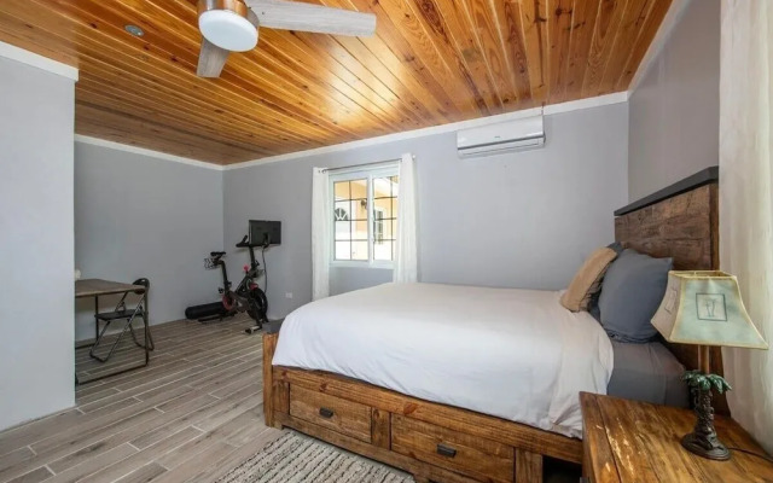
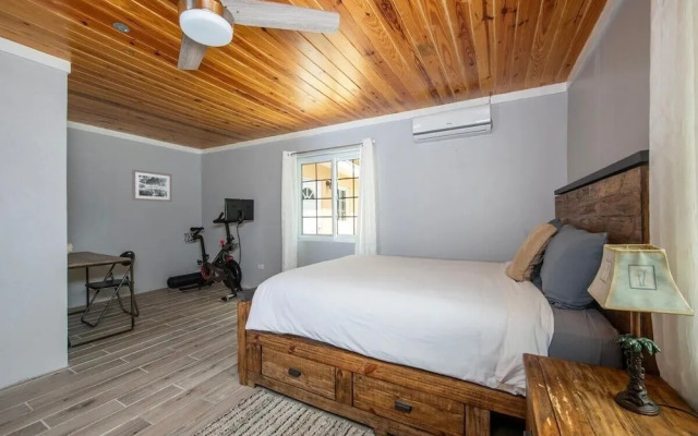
+ wall art [131,169,173,203]
